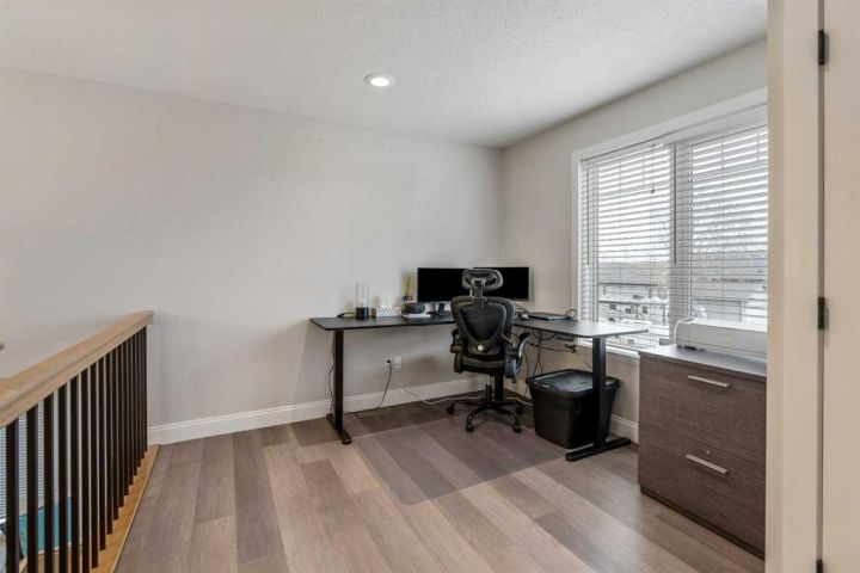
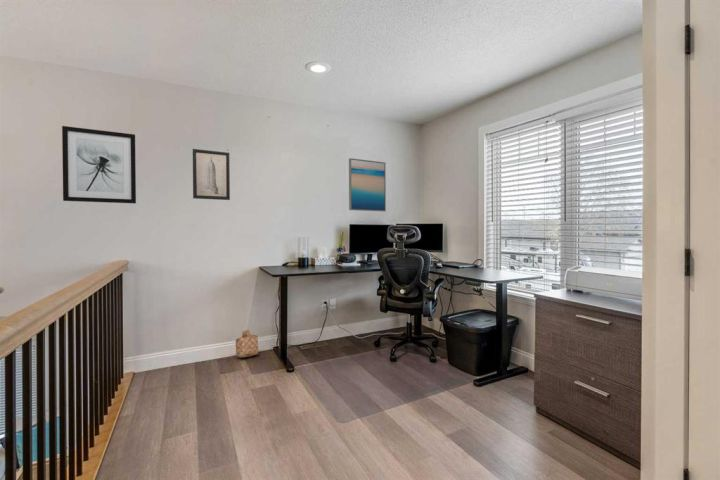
+ wall art [348,157,387,212]
+ basket [235,329,259,359]
+ wall art [192,148,231,201]
+ wall art [61,125,137,204]
